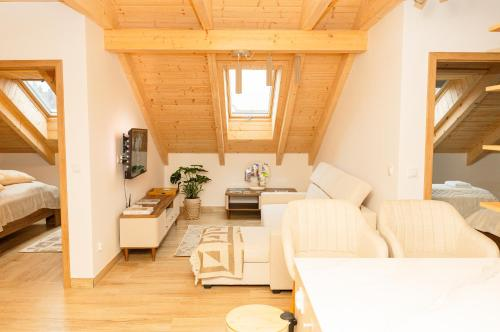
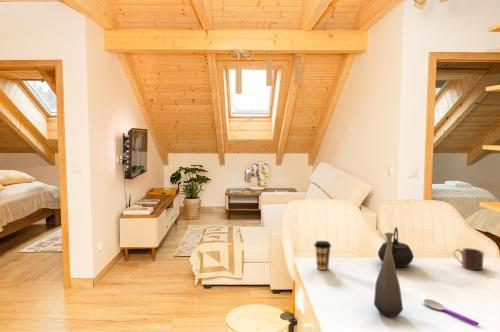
+ coffee cup [313,240,332,271]
+ kettle [377,226,415,268]
+ spoon [423,298,480,326]
+ mug [453,247,485,271]
+ bottle [373,232,404,318]
